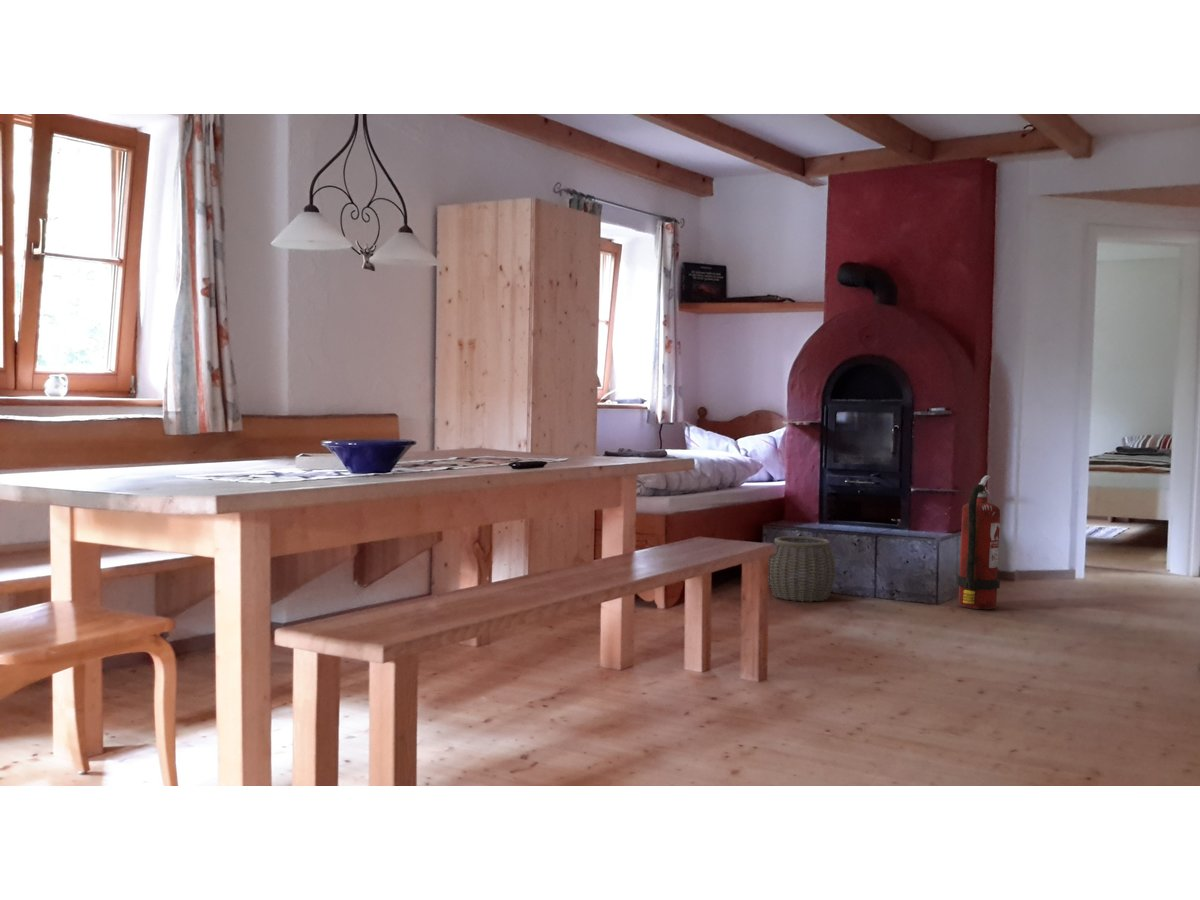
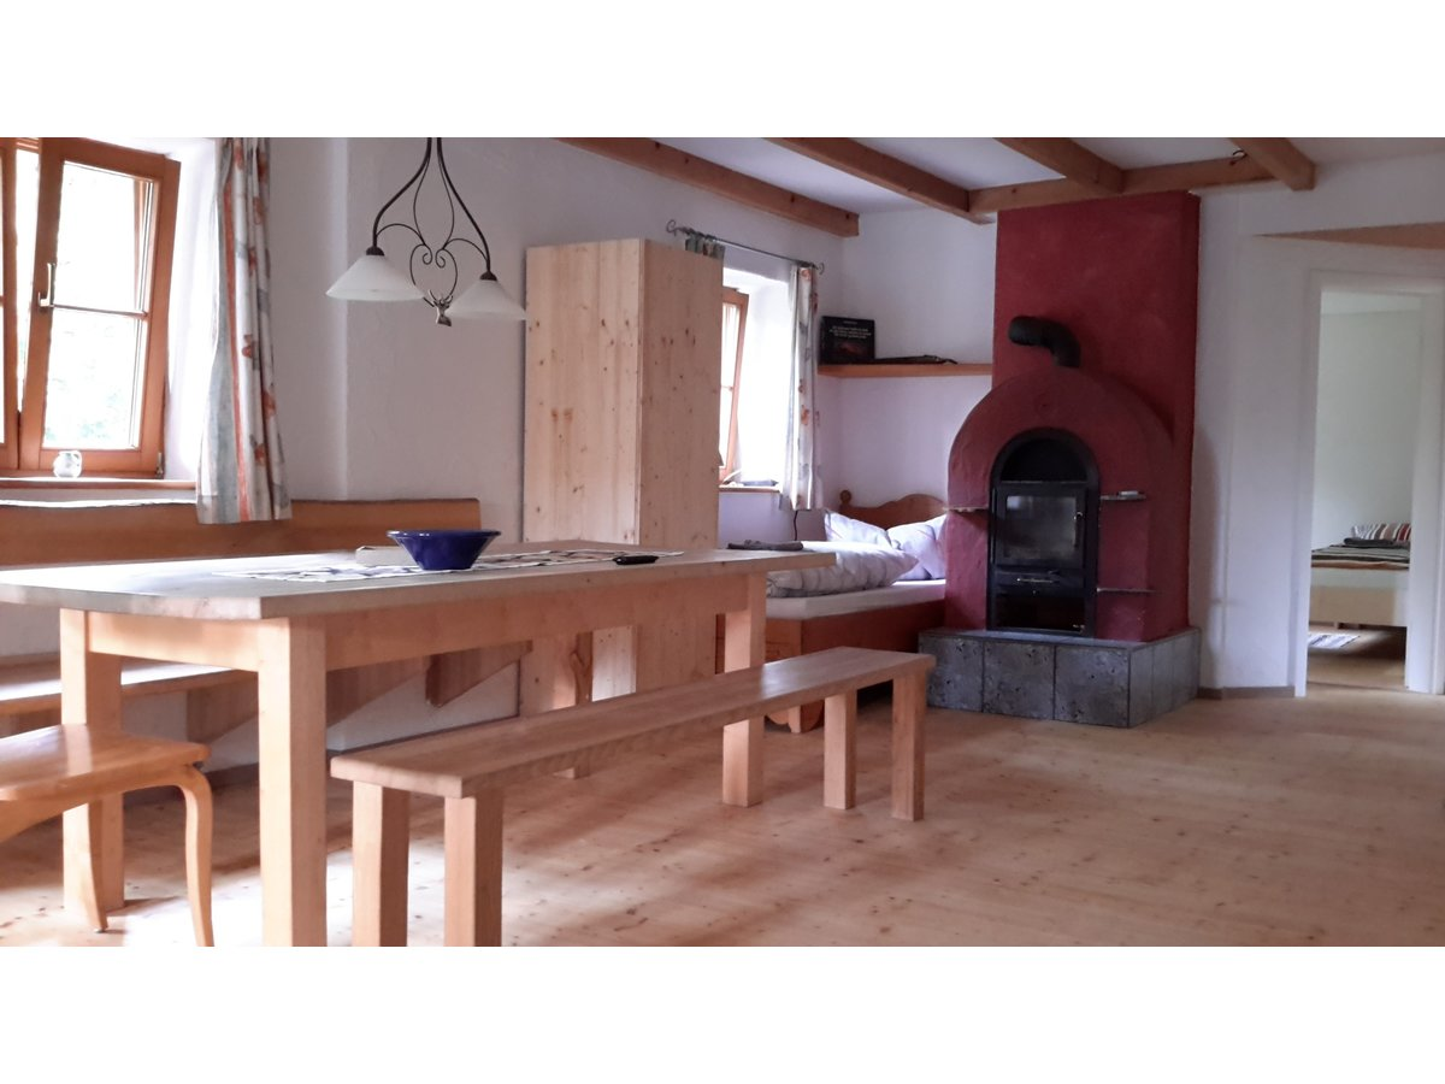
- fire extinguisher [956,474,1001,611]
- woven basket [769,535,838,603]
